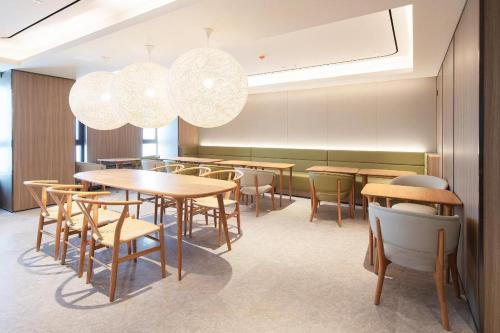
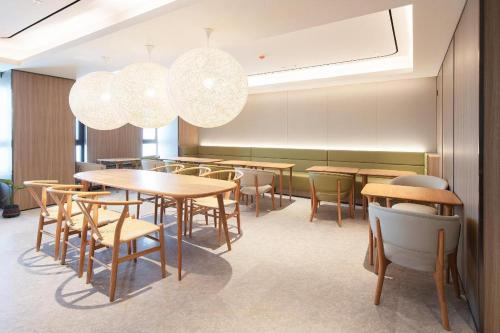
+ potted plant [0,178,28,218]
